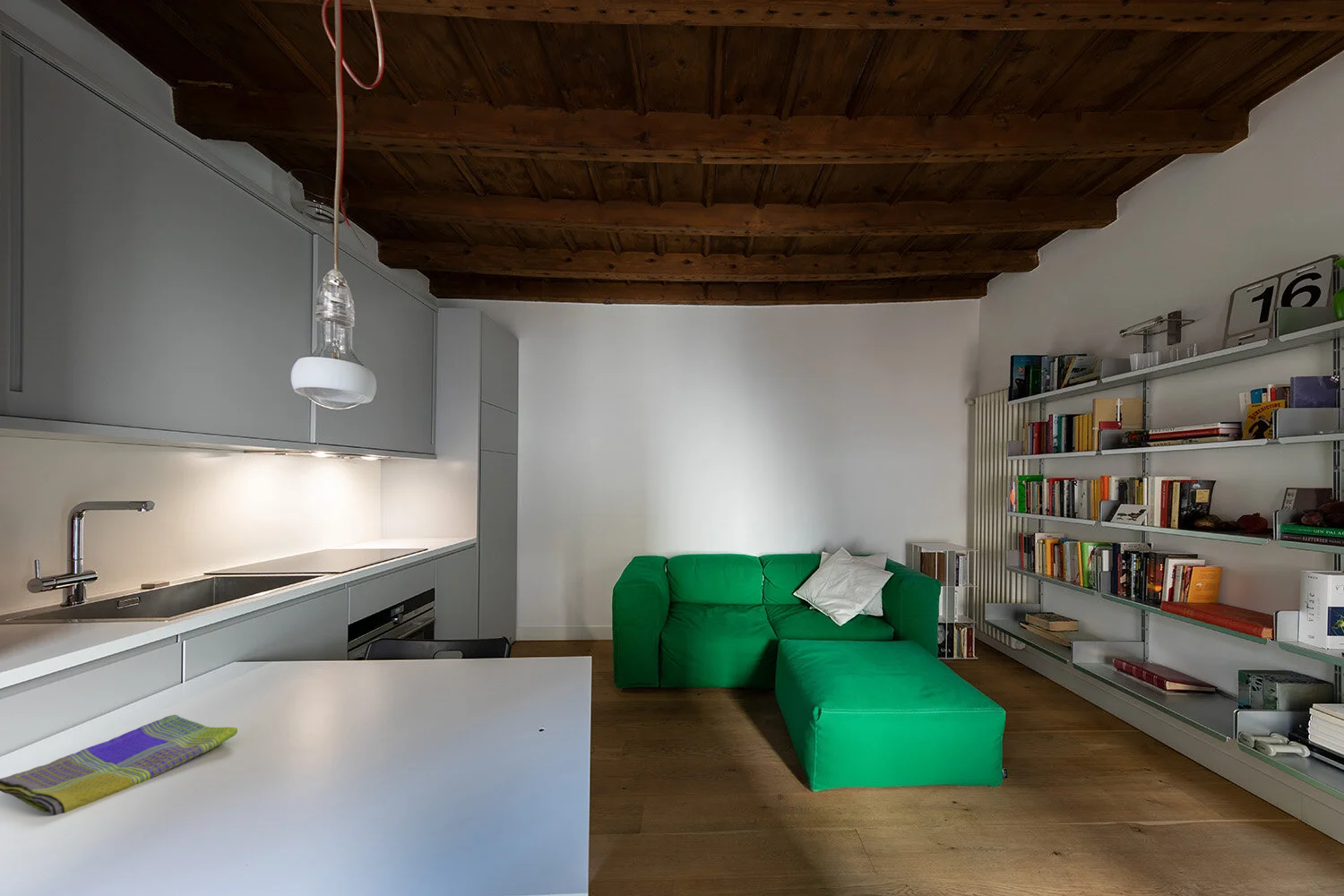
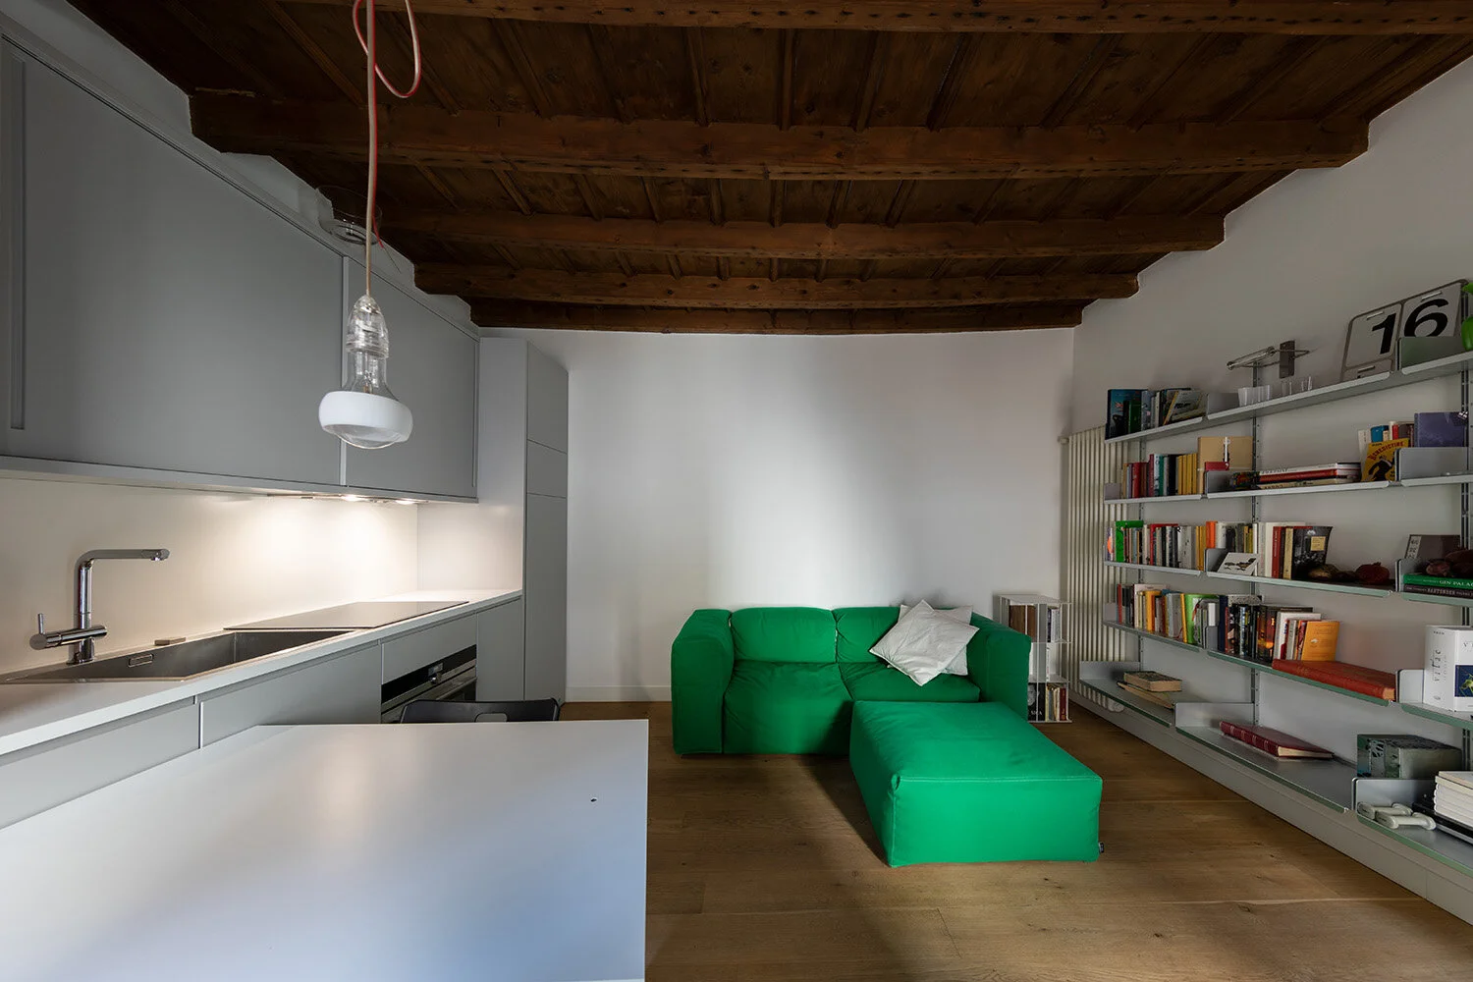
- dish towel [0,714,238,816]
